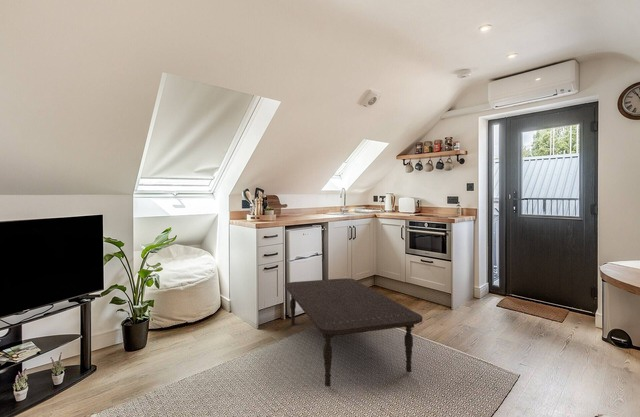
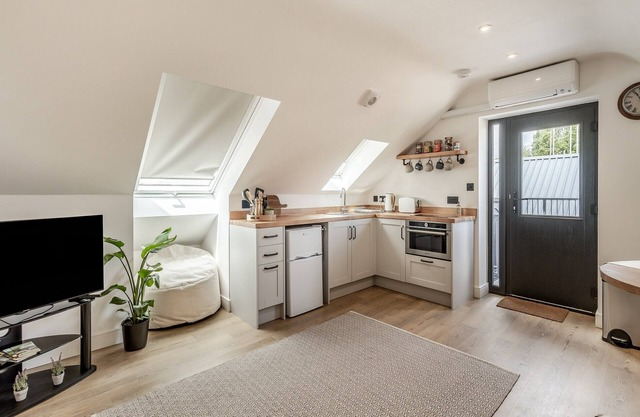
- coffee table [284,277,424,388]
